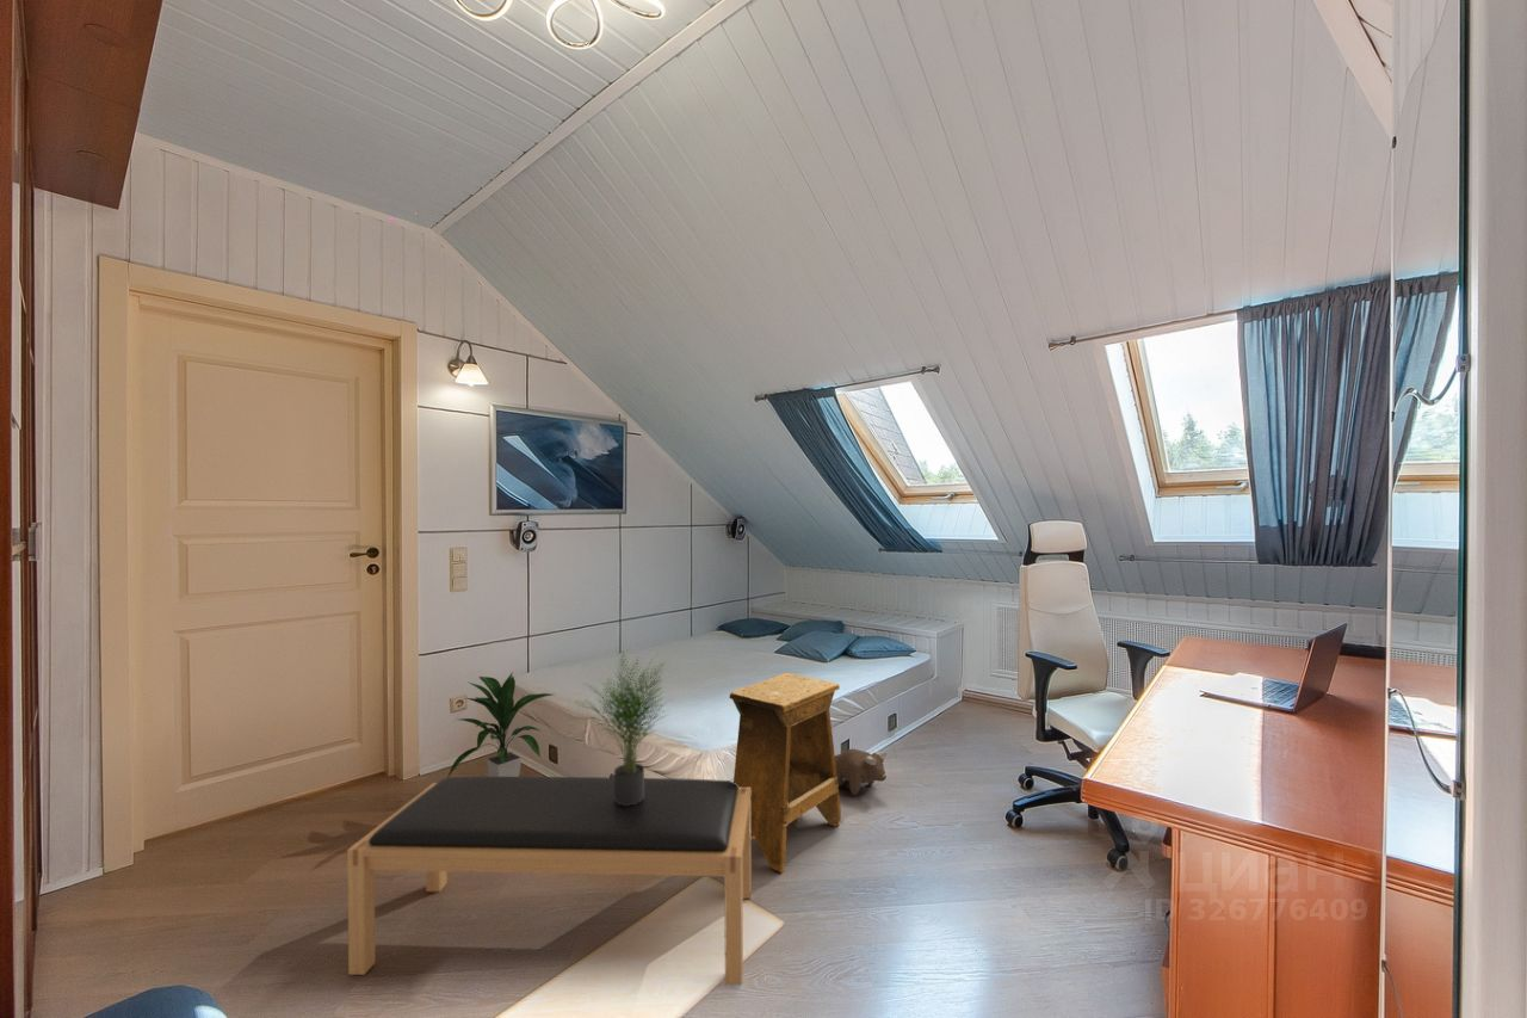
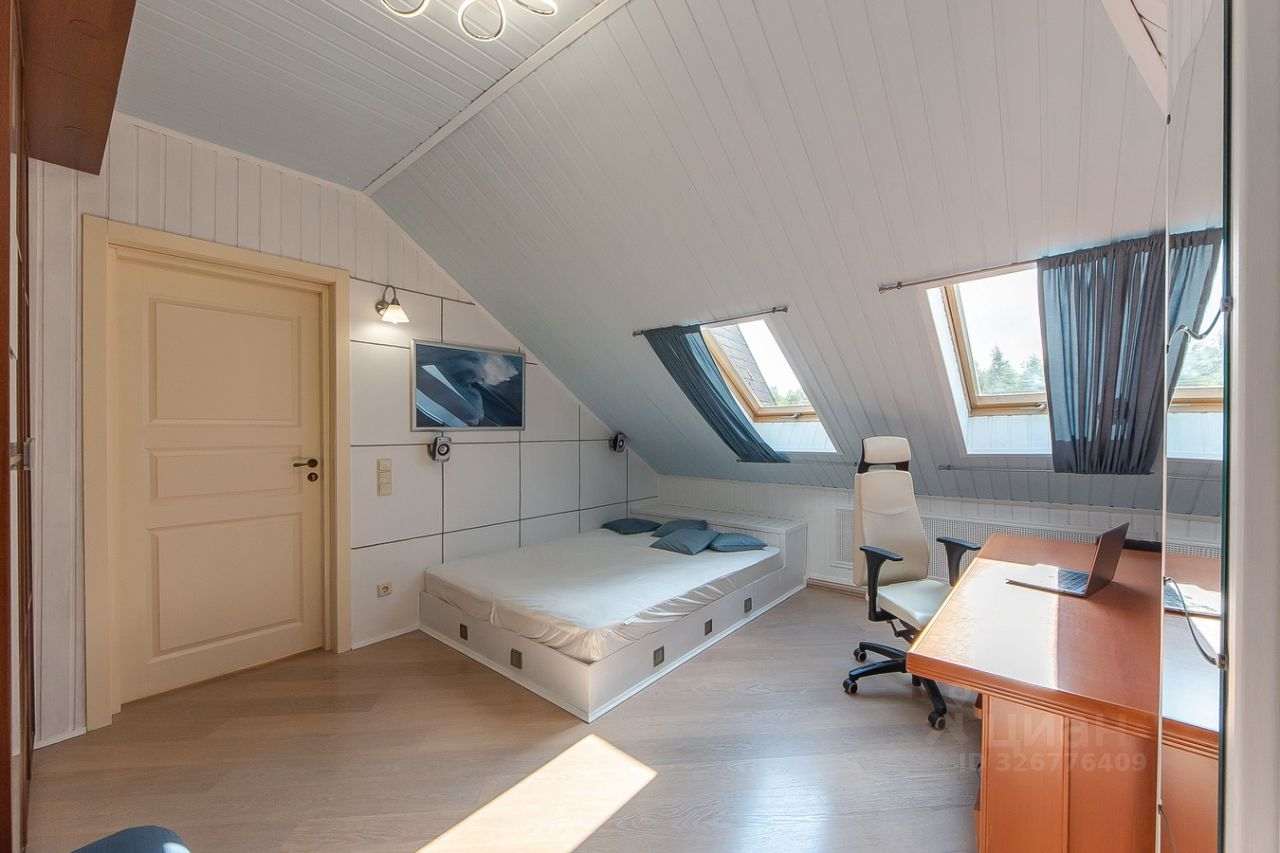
- bench [346,775,753,986]
- stool [729,672,842,874]
- potted plant [576,649,673,806]
- indoor plant [446,671,554,778]
- plush toy [835,747,889,797]
